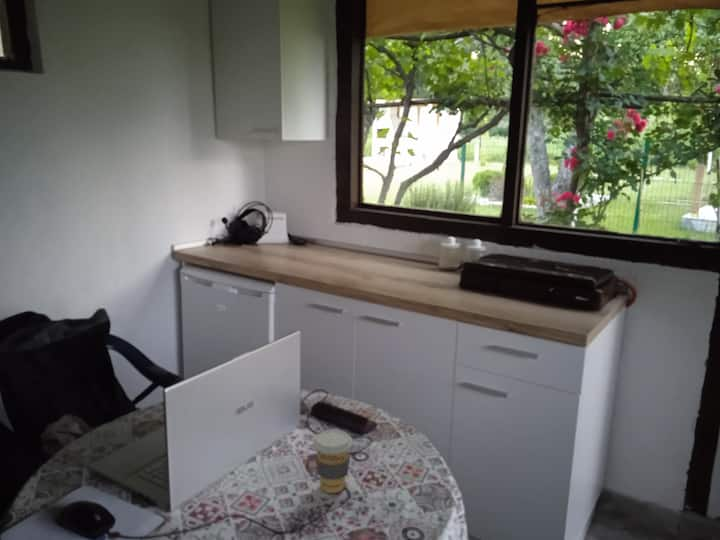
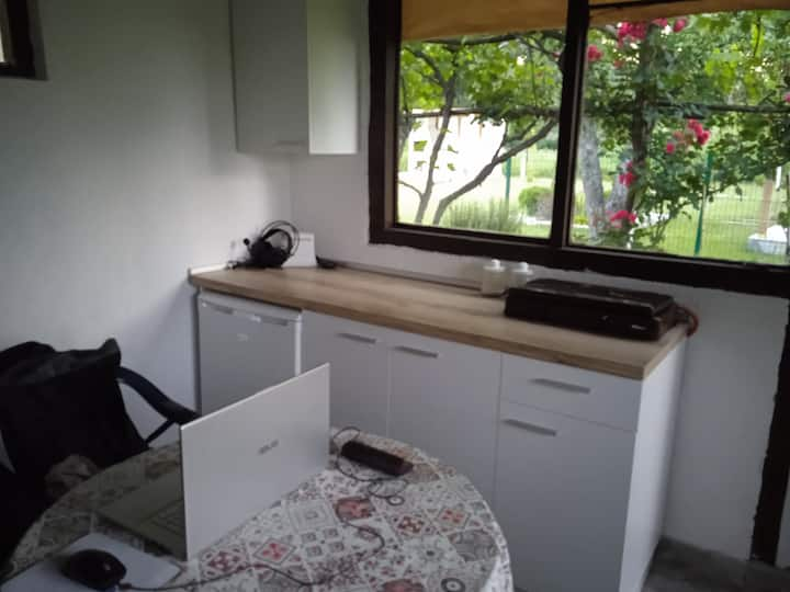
- coffee cup [312,429,354,494]
